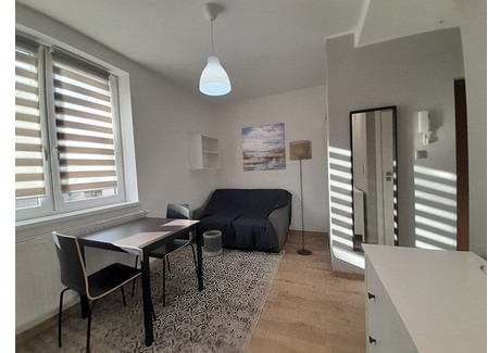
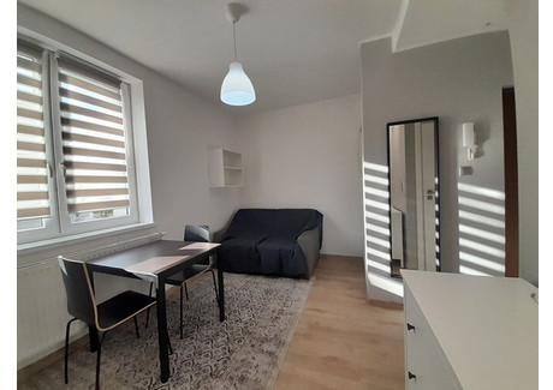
- floor lamp [288,140,313,256]
- wastebasket [202,229,223,257]
- wall art [240,122,287,173]
